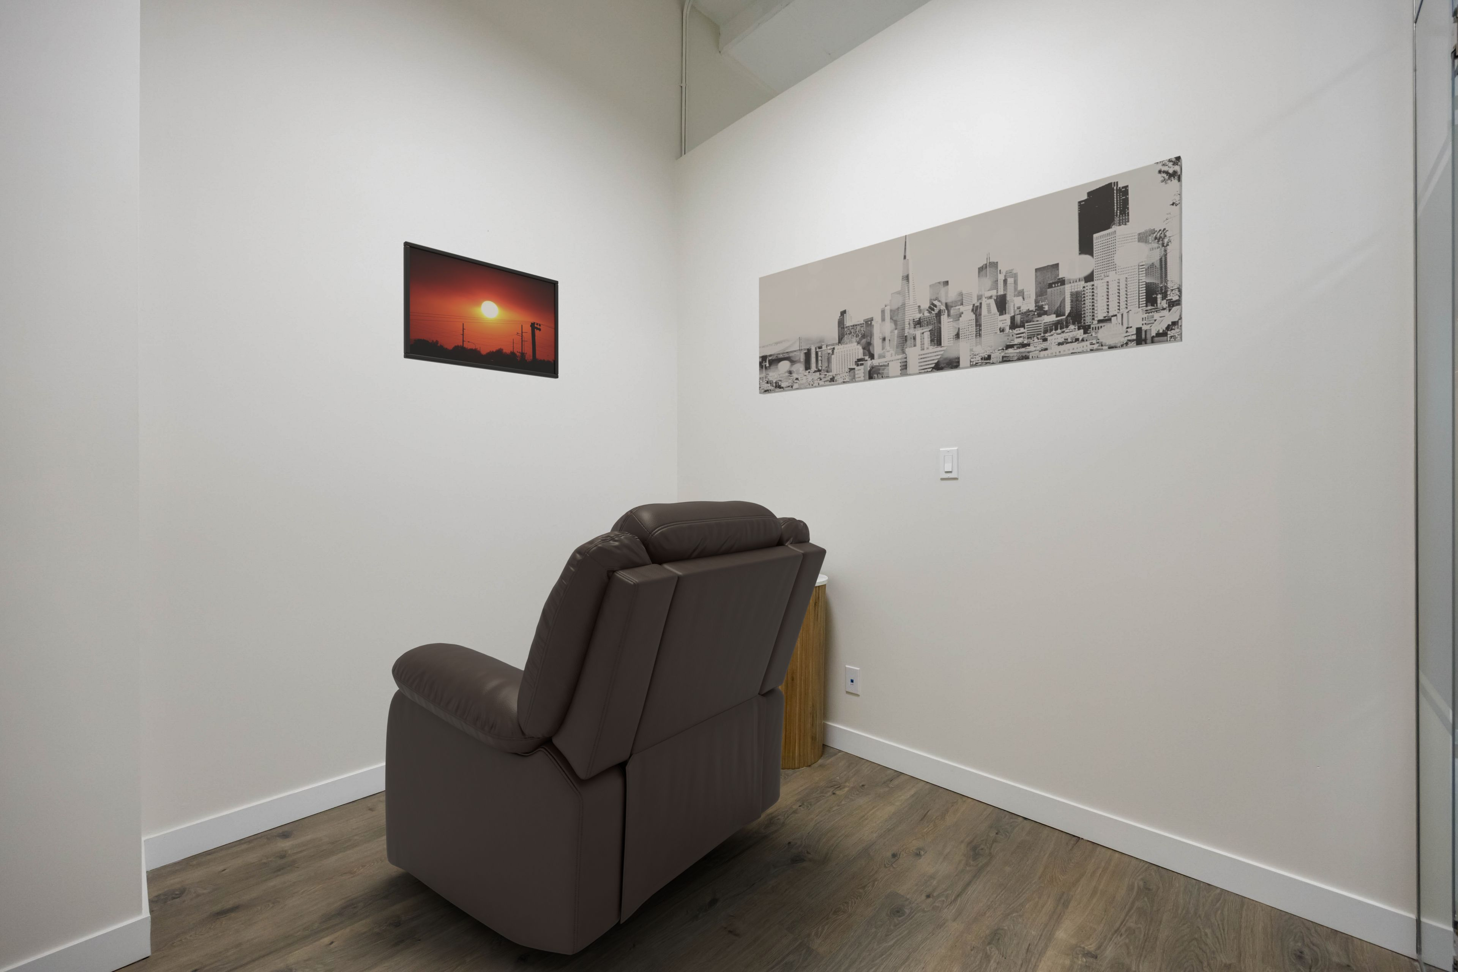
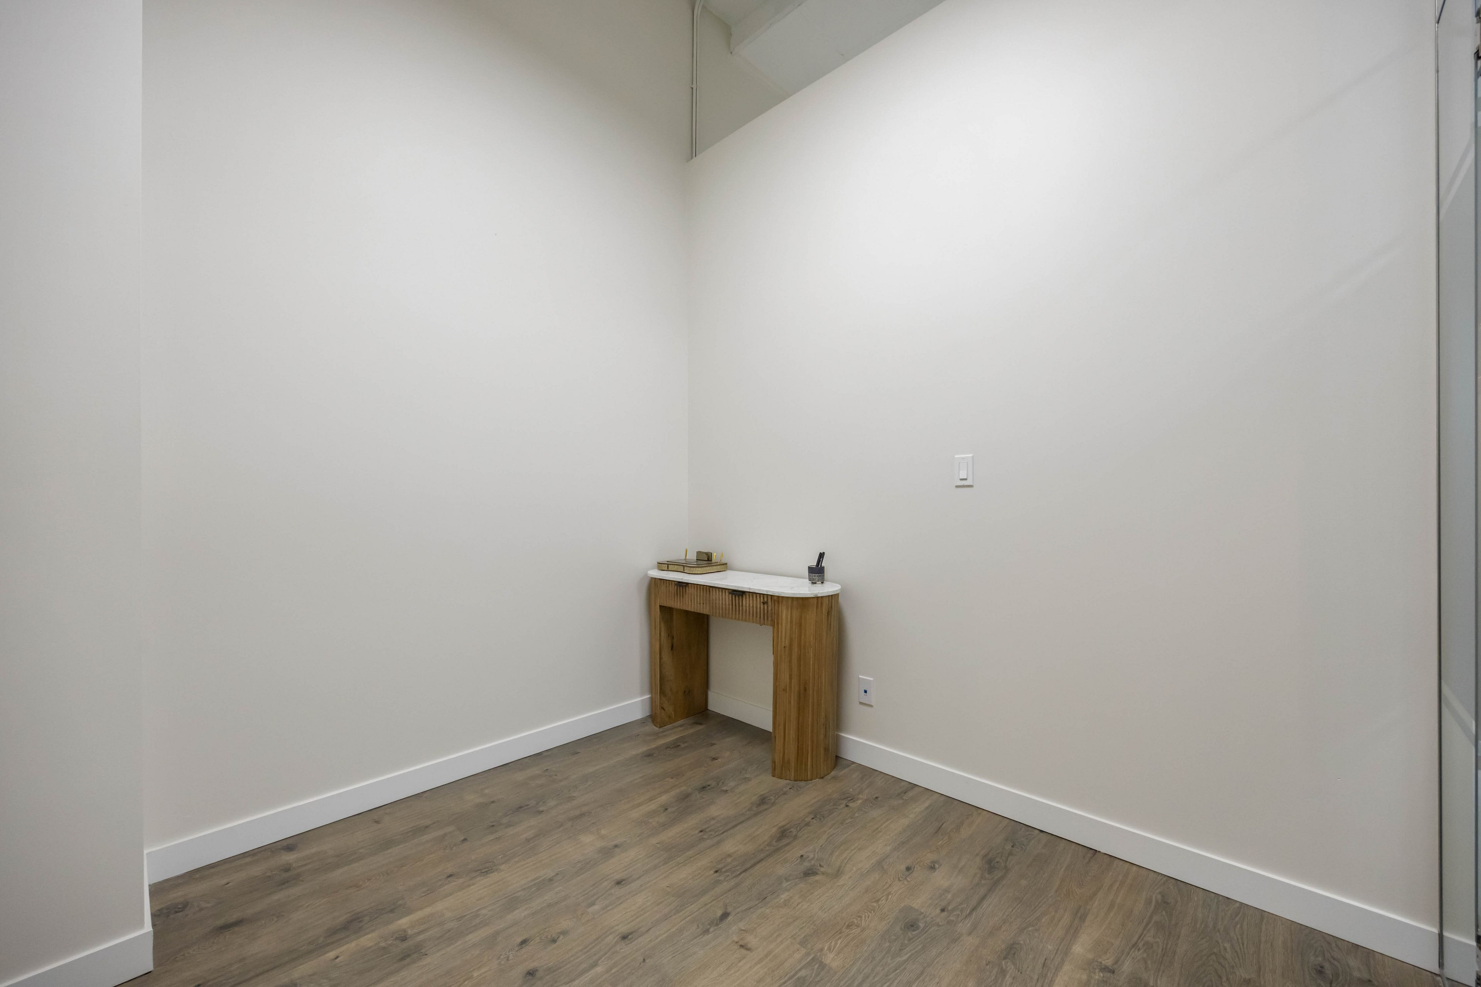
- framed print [404,241,559,379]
- chair [385,500,827,956]
- wall art [758,155,1182,395]
